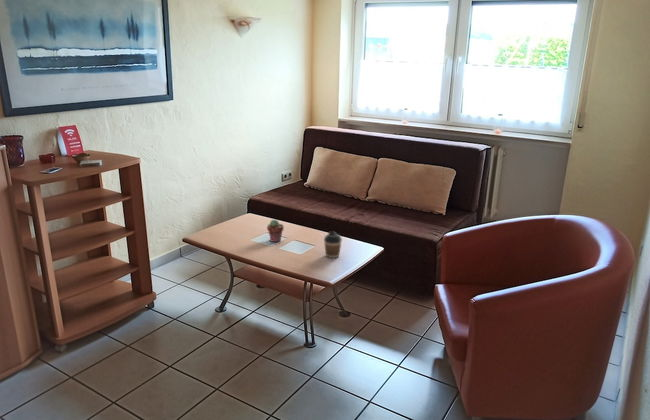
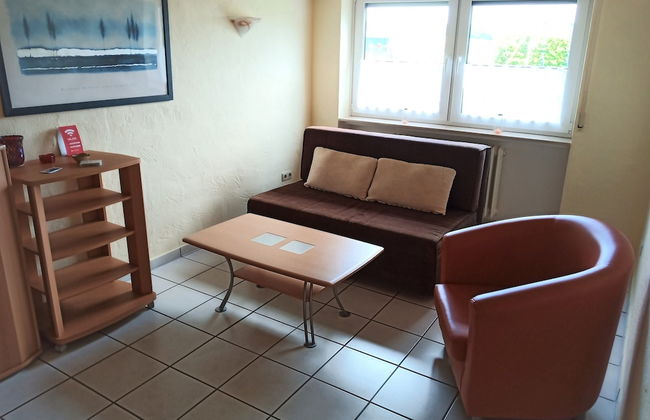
- potted succulent [266,219,285,243]
- coffee cup [323,231,343,259]
